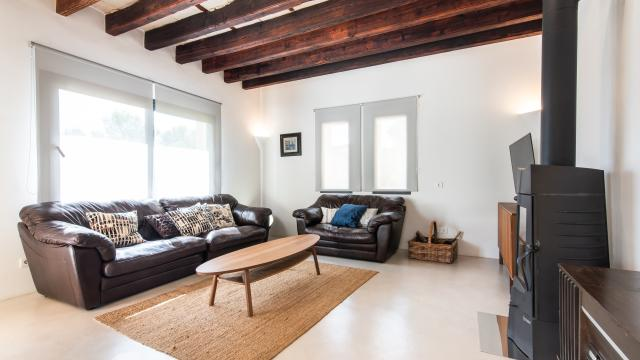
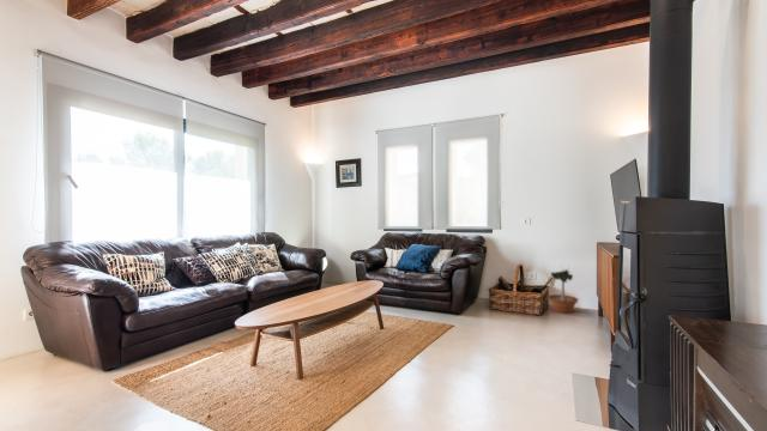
+ potted tree [546,266,580,314]
